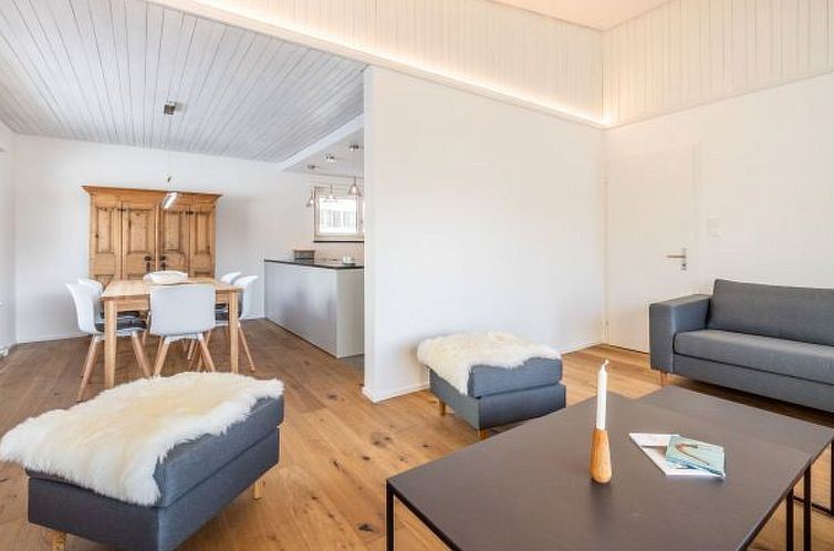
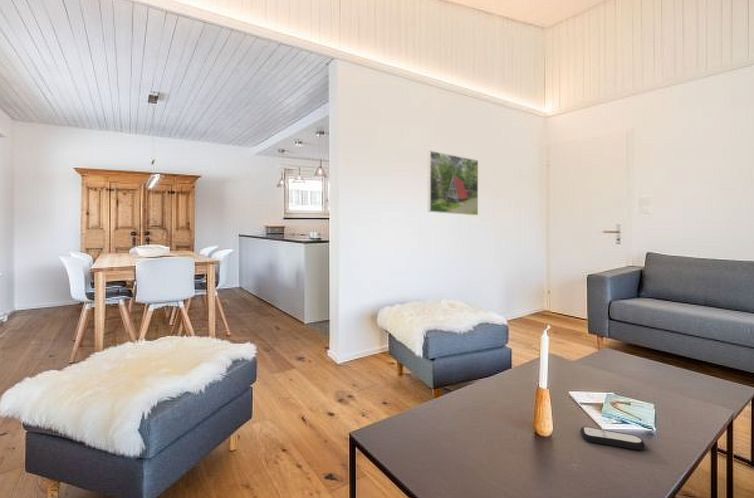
+ remote control [579,426,646,451]
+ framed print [427,150,479,216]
